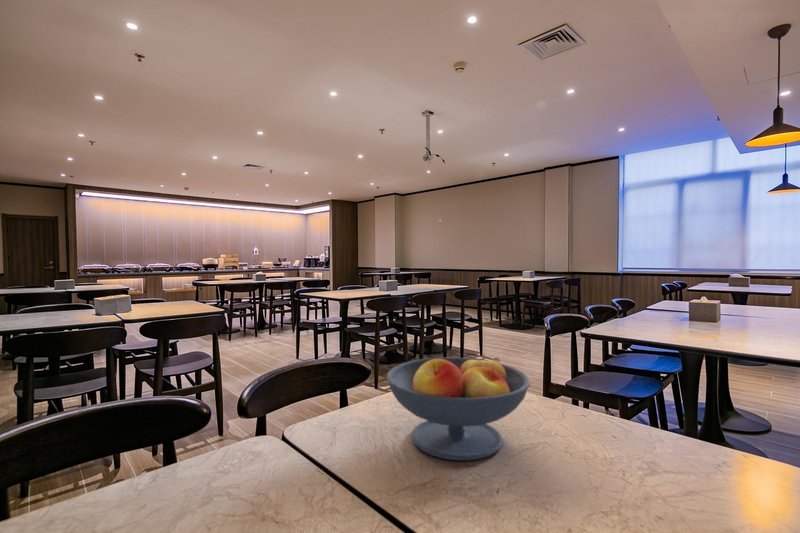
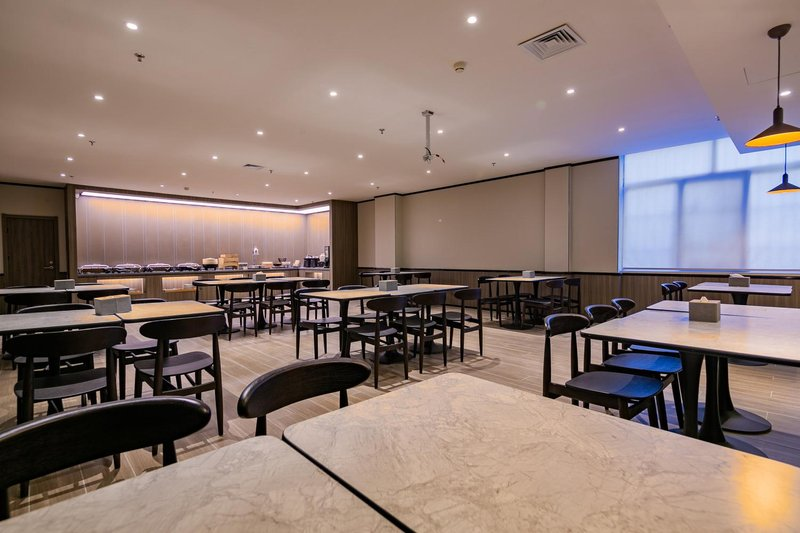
- fruit bowl [385,353,531,462]
